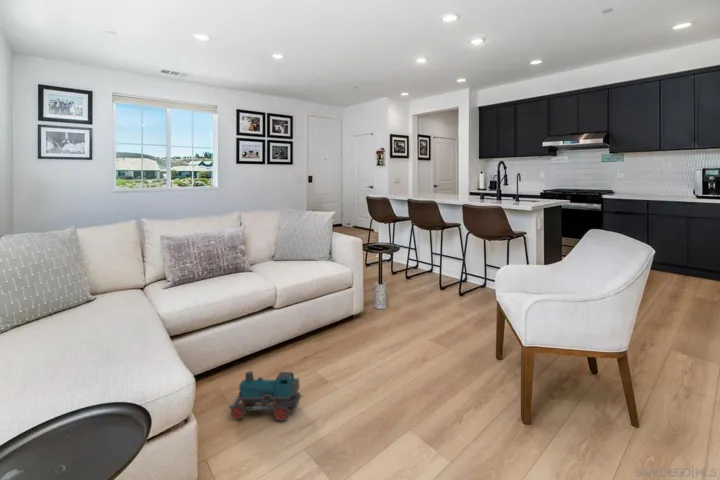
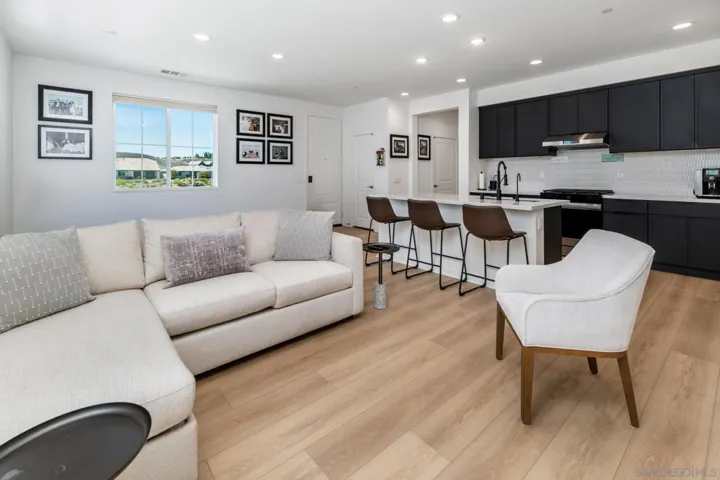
- toy train [228,370,304,422]
